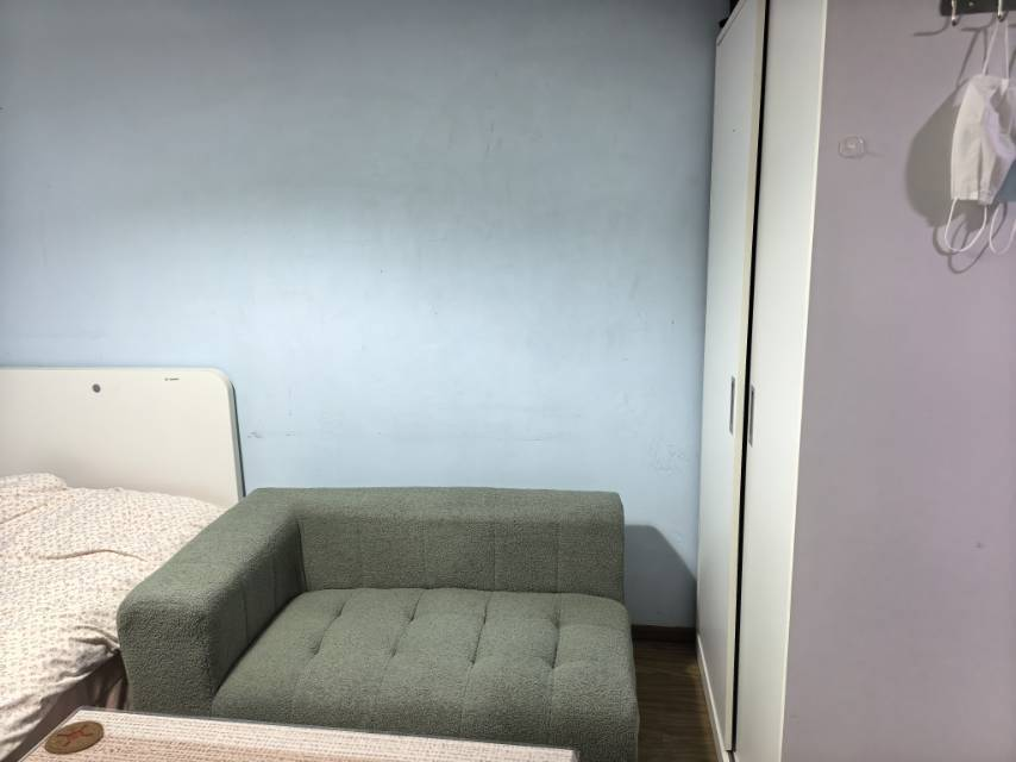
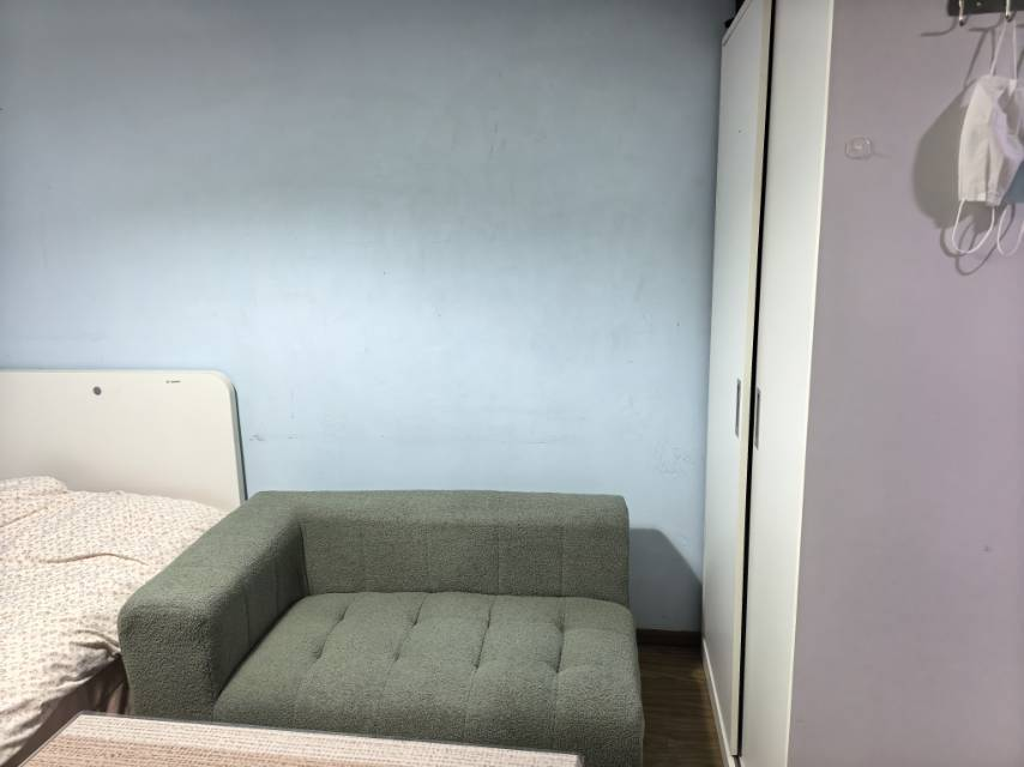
- coaster [44,719,105,756]
